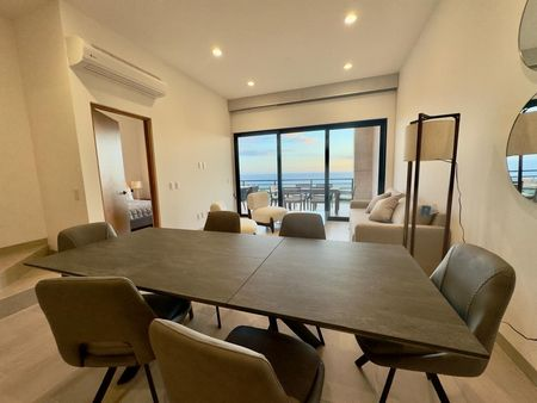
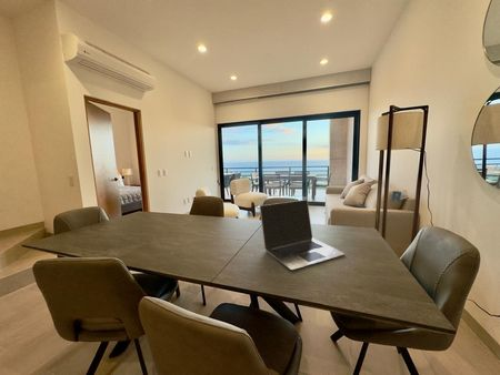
+ laptop [259,199,346,271]
